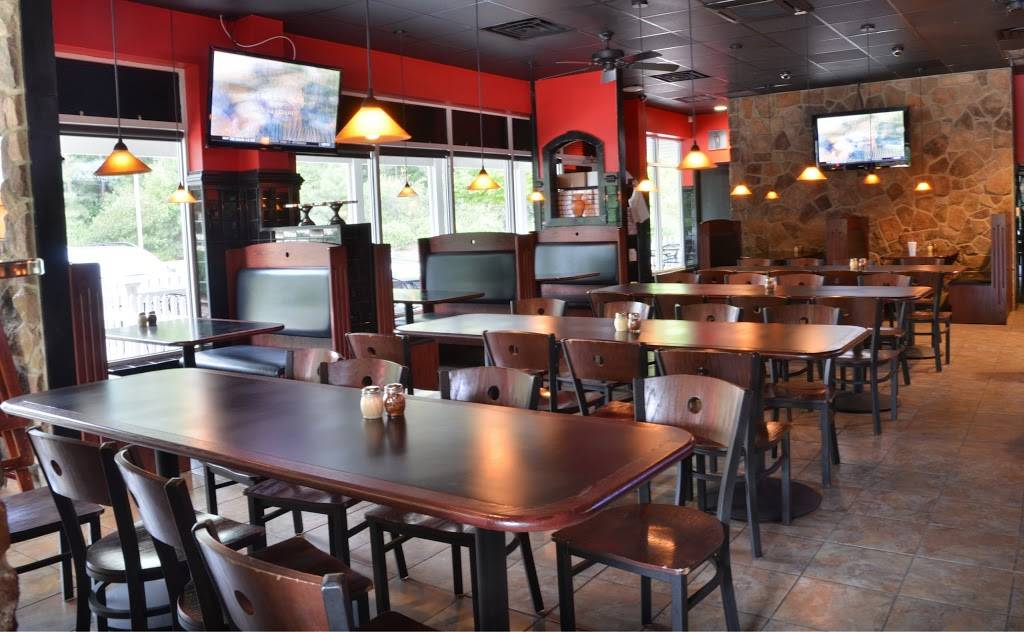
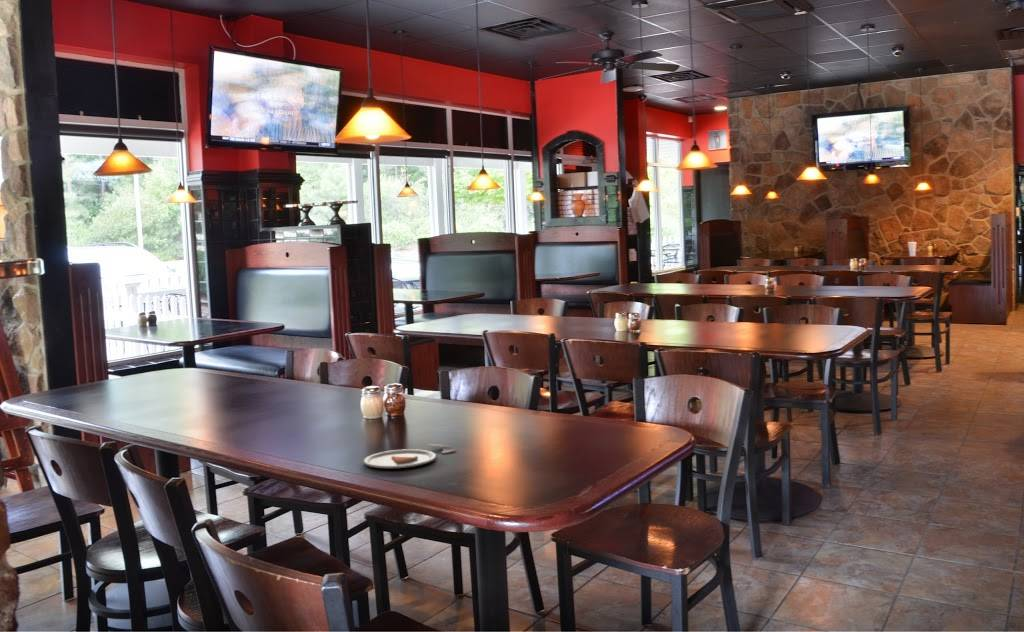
+ dinner plate [363,443,457,469]
